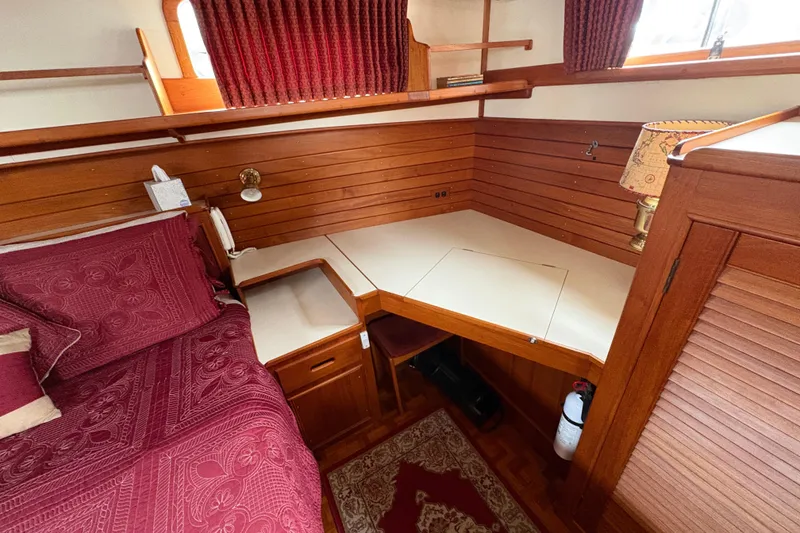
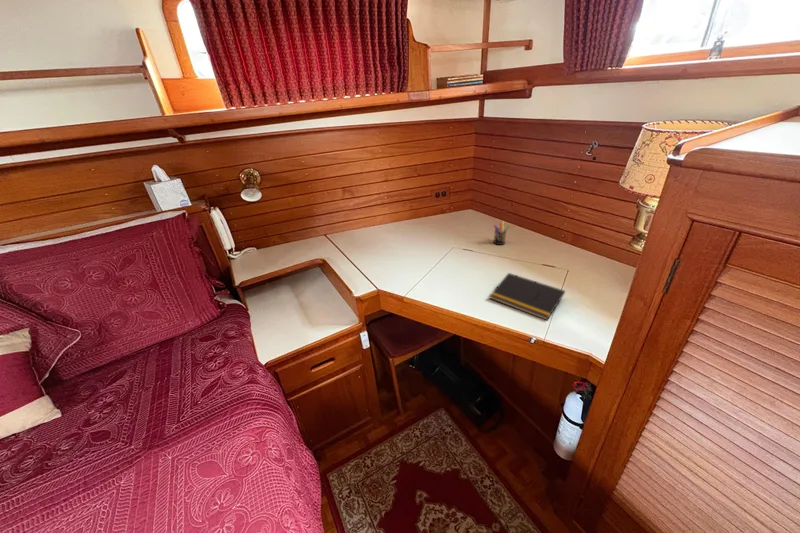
+ pen holder [493,220,511,246]
+ notepad [488,272,566,321]
